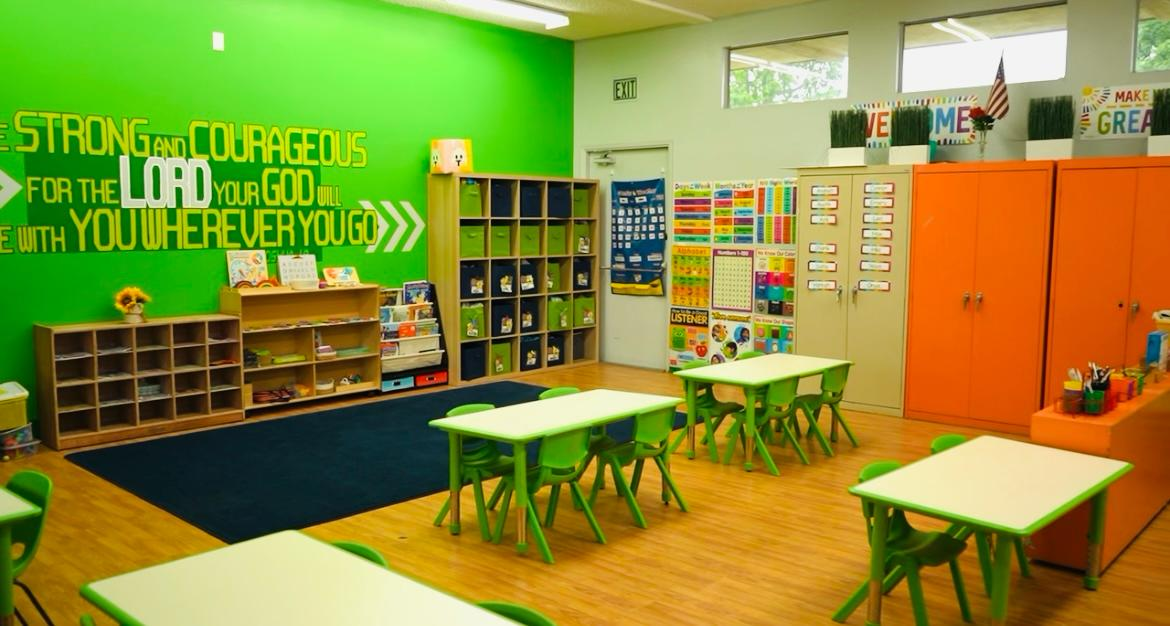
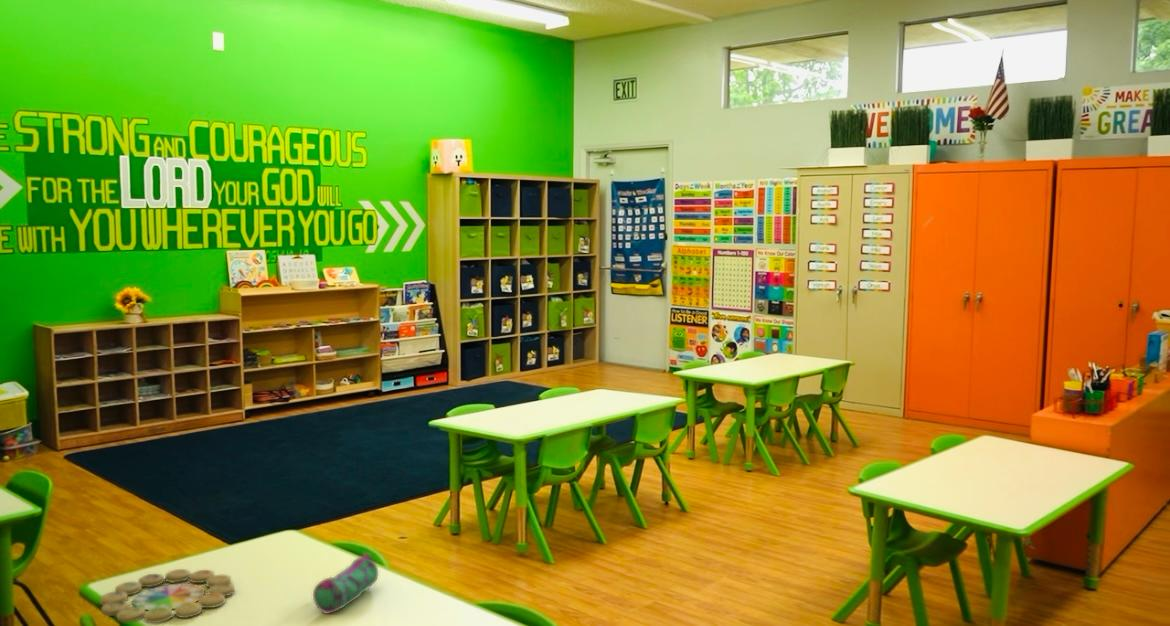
+ pencil case [312,553,379,615]
+ memory game [99,568,236,624]
